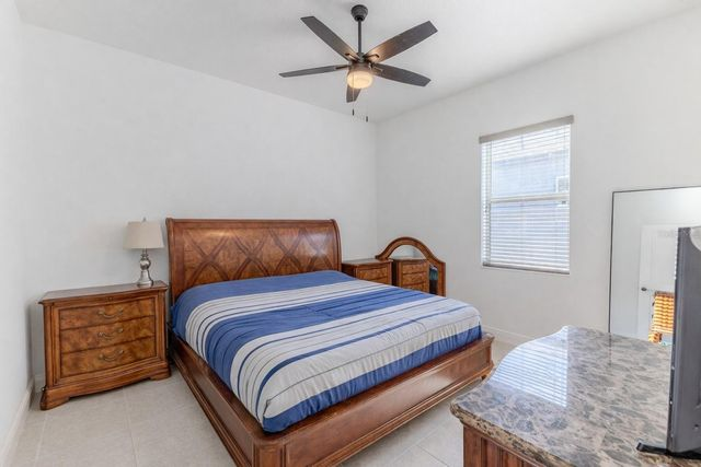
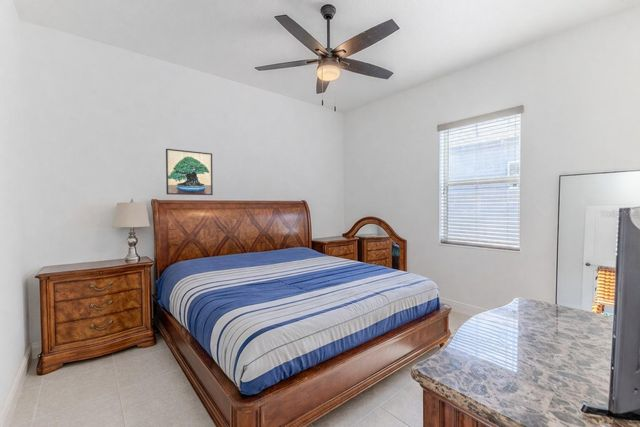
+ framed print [165,148,214,196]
